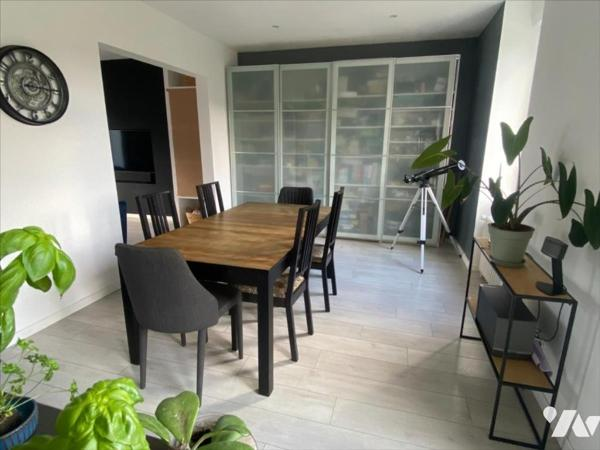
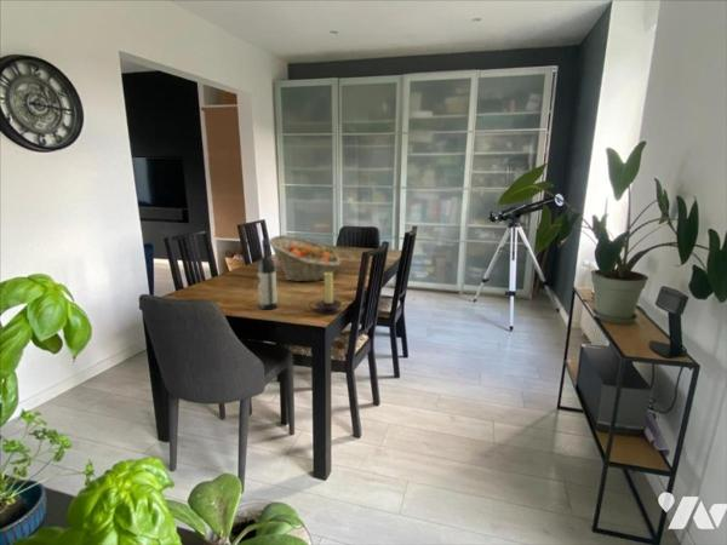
+ candle holder [308,270,343,316]
+ fruit basket [269,234,342,283]
+ wine bottle [256,237,279,311]
